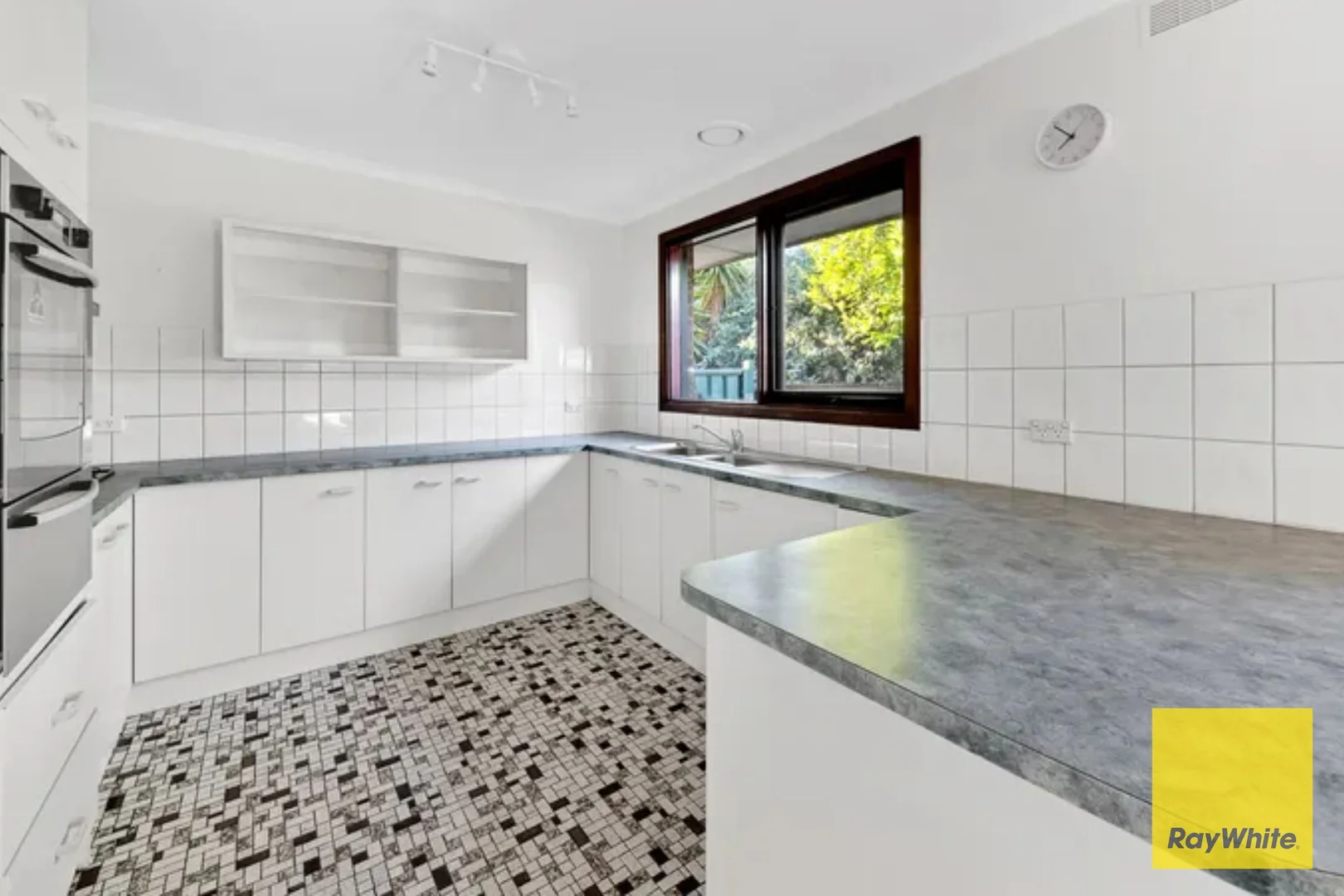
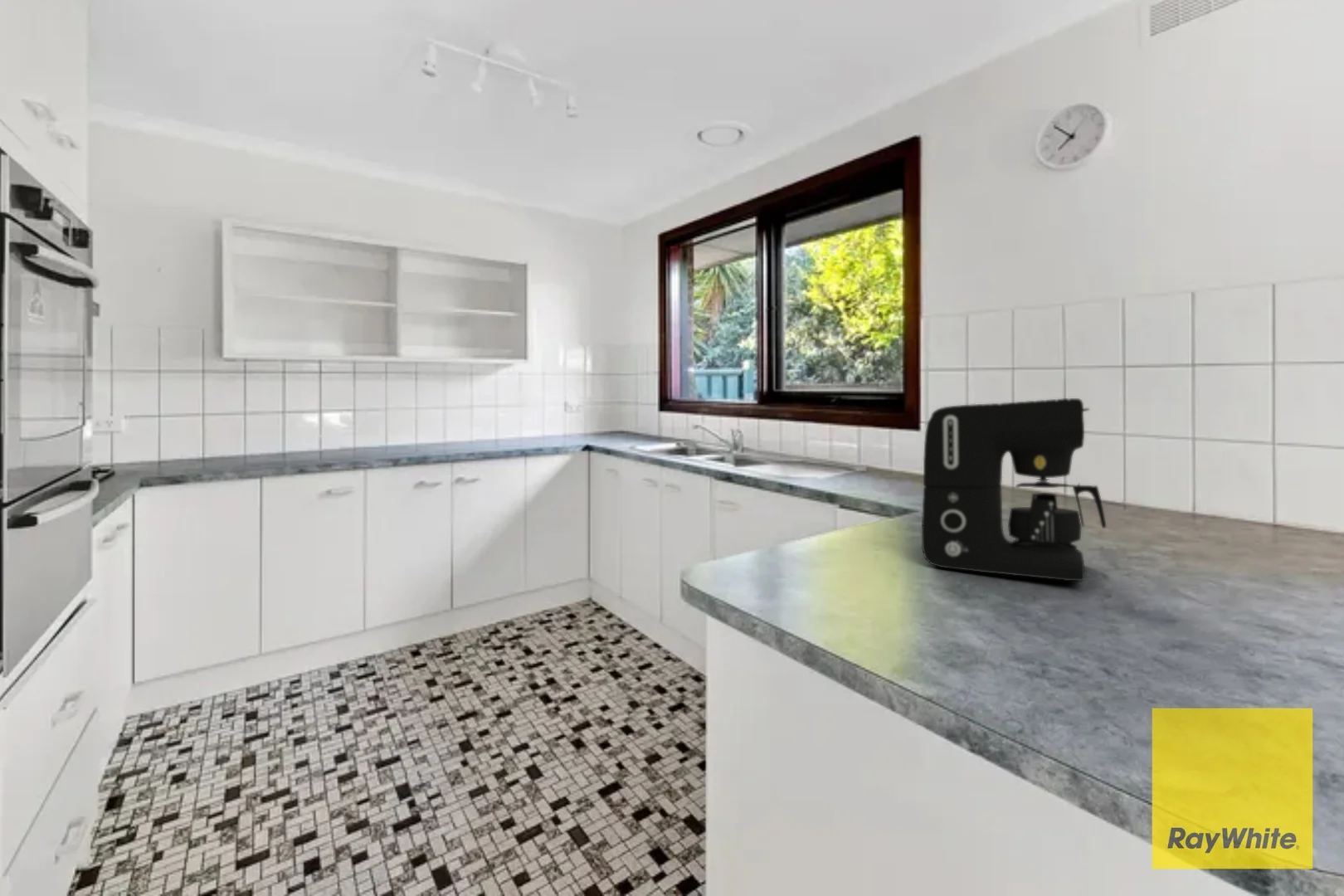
+ coffee maker [921,397,1107,582]
